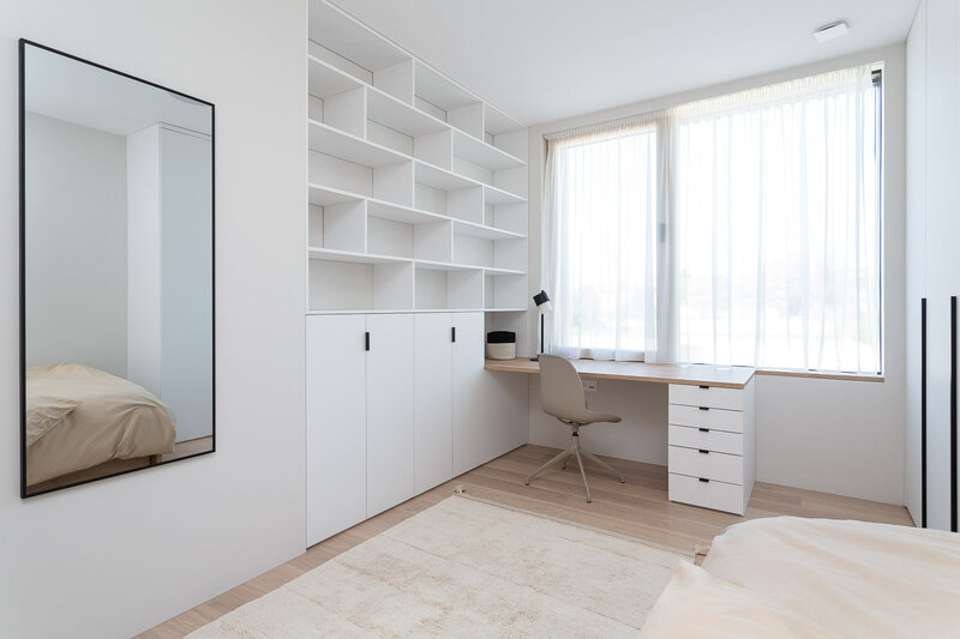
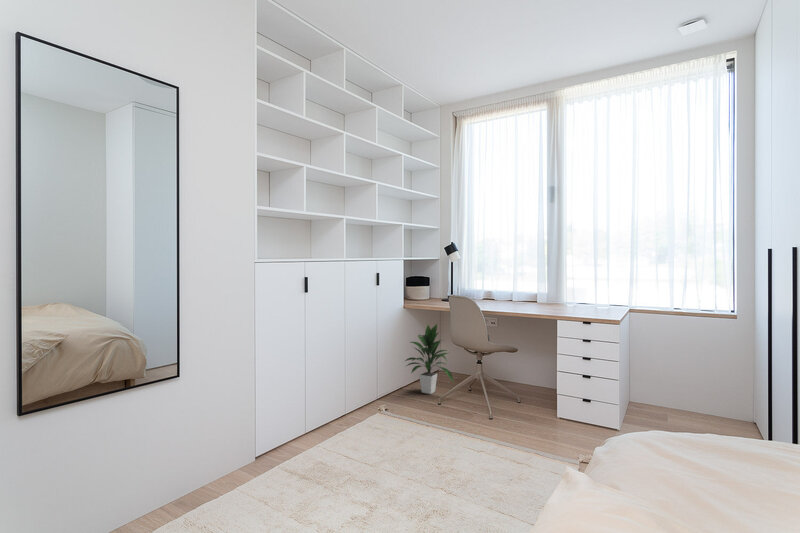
+ indoor plant [403,323,455,395]
